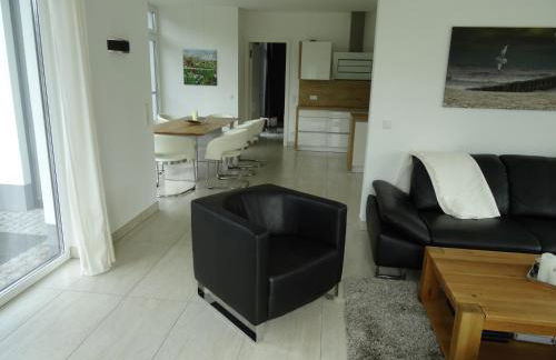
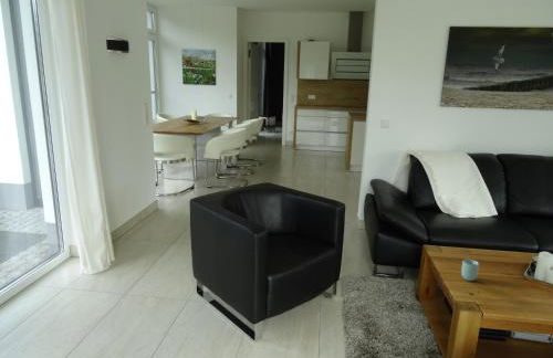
+ cup [460,259,480,282]
